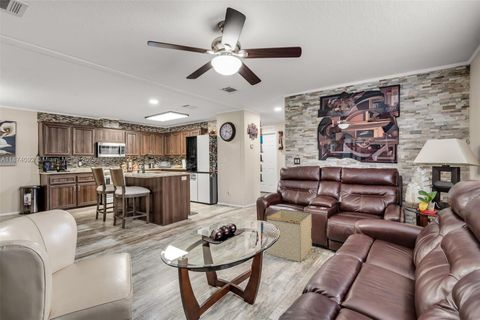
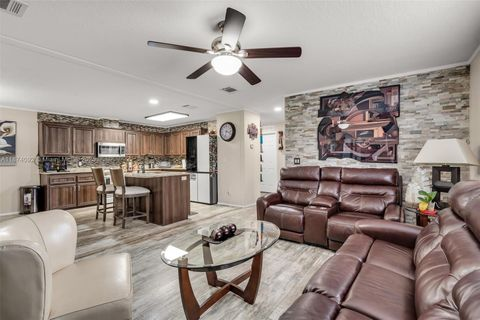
- storage bin [266,208,313,263]
